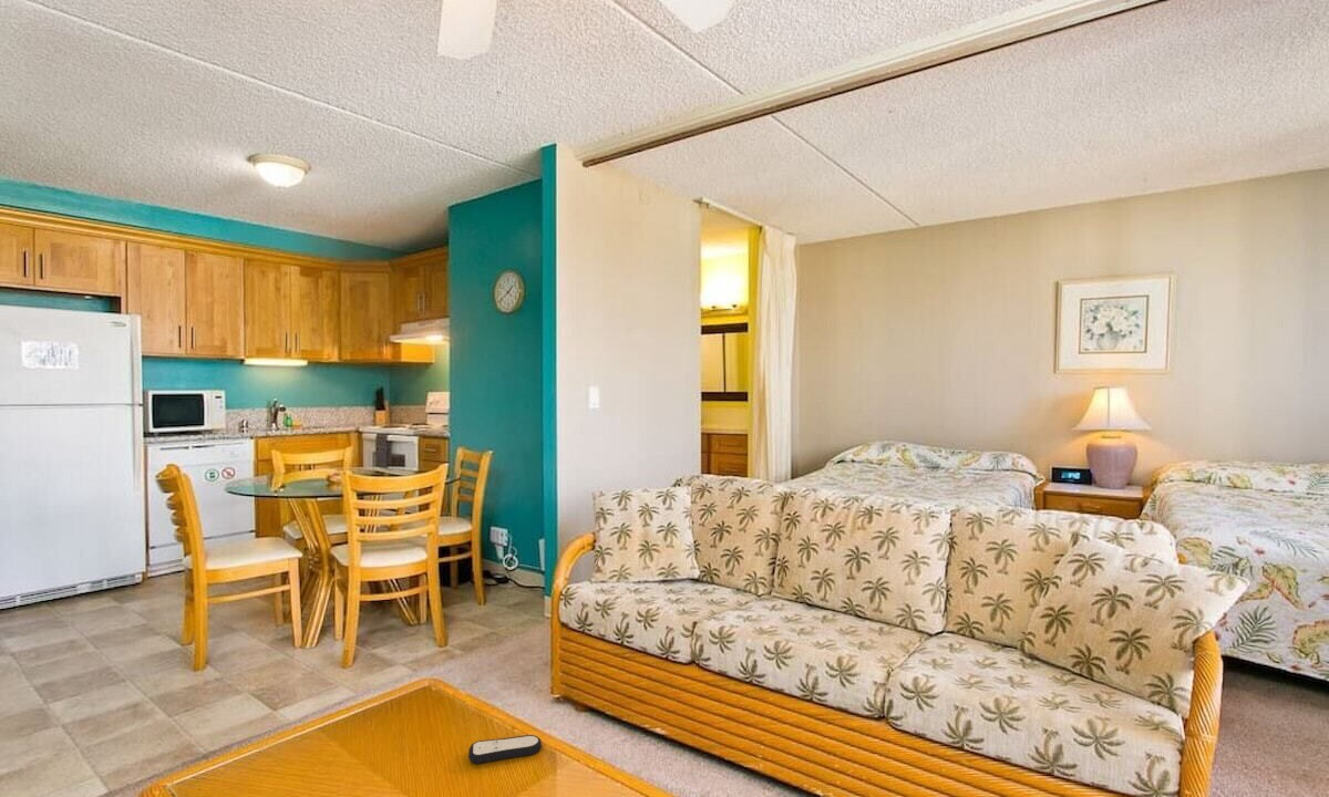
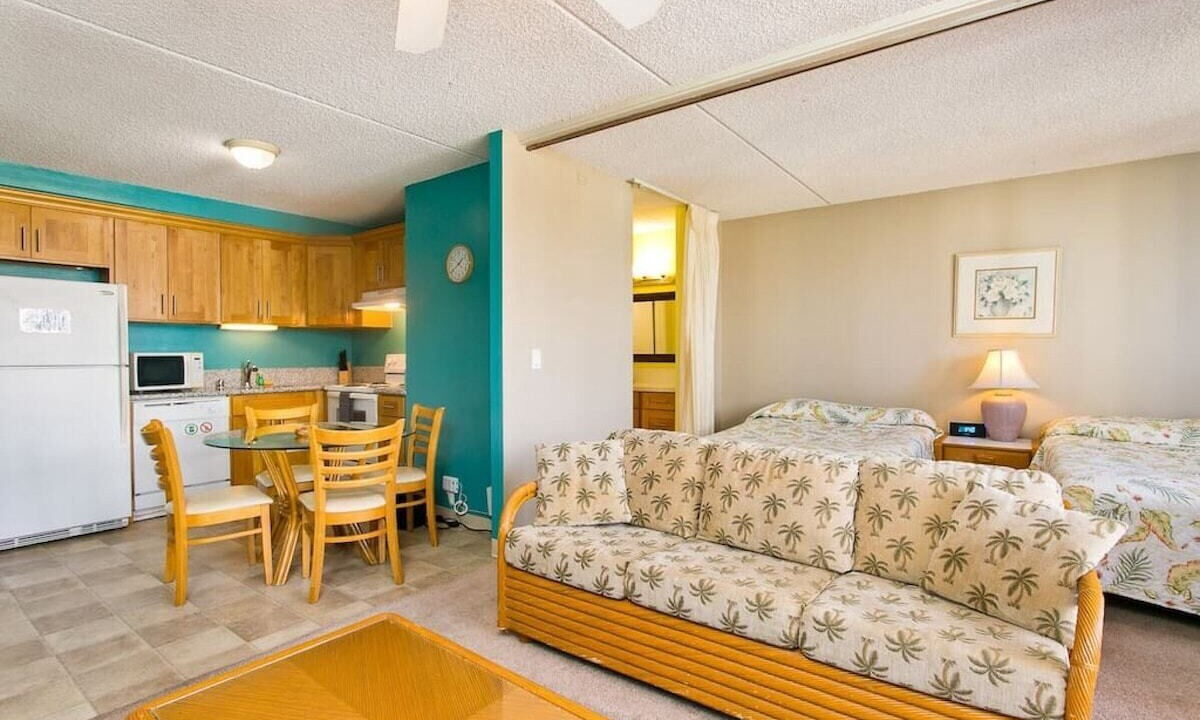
- remote control [467,734,543,765]
